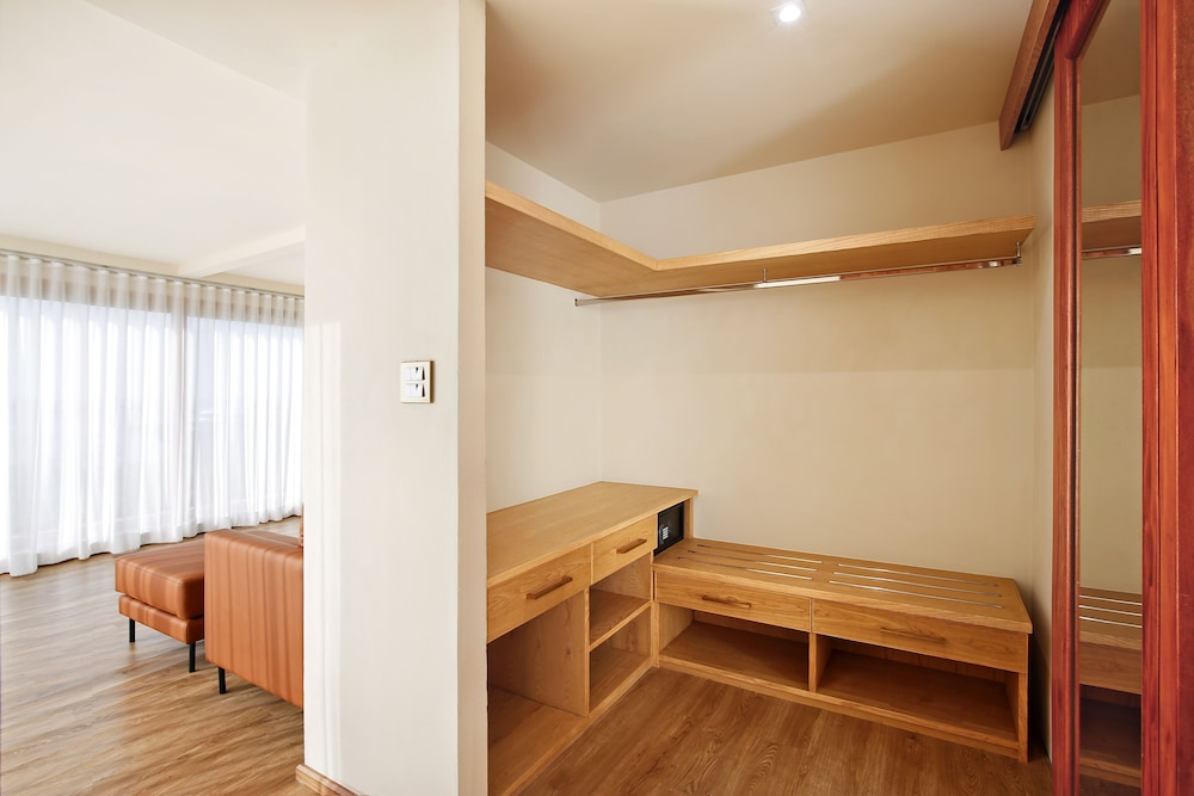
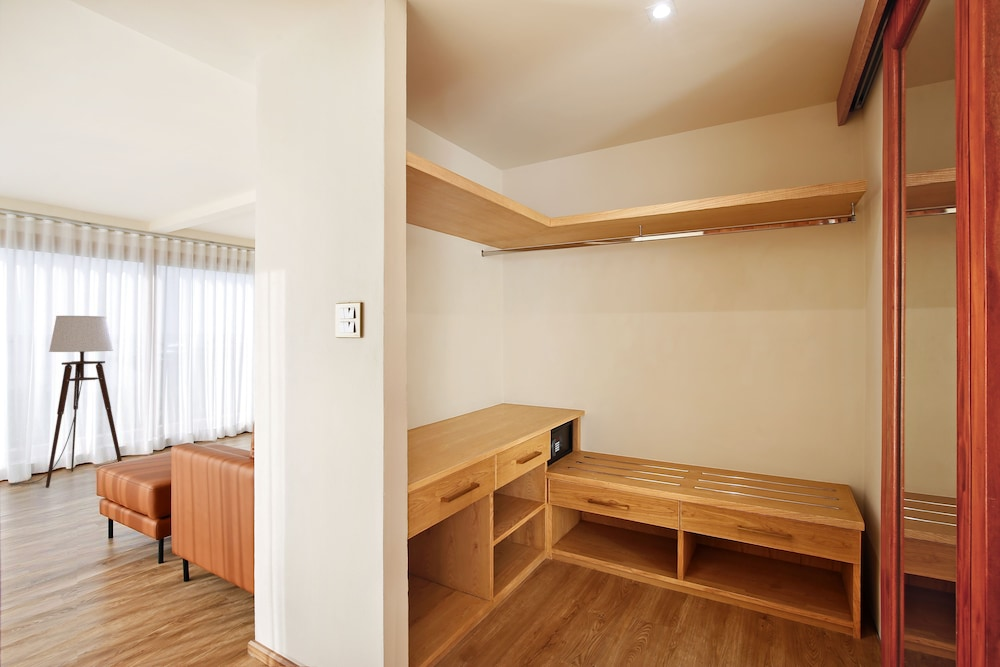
+ floor lamp [6,315,123,489]
